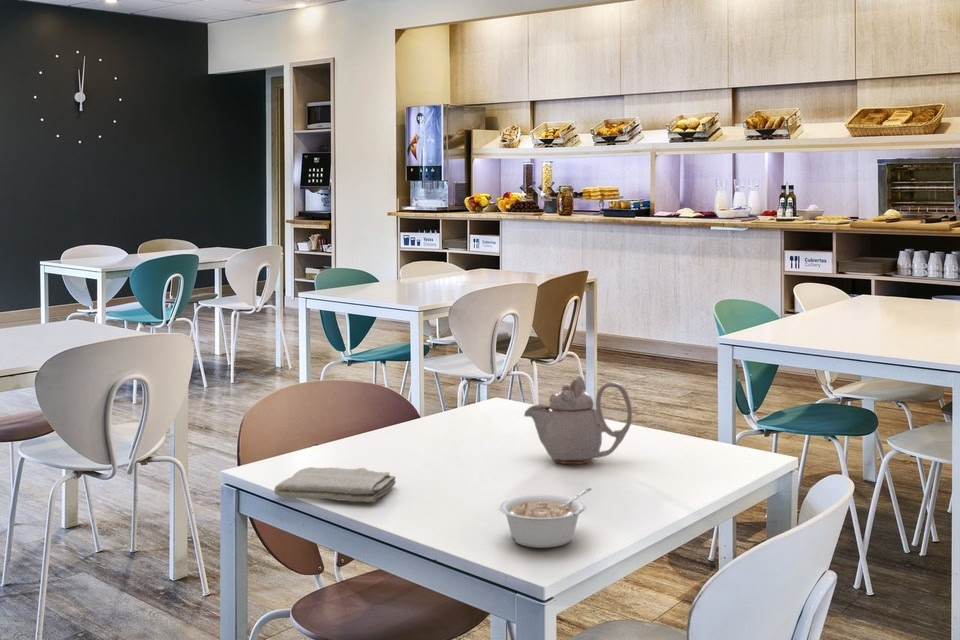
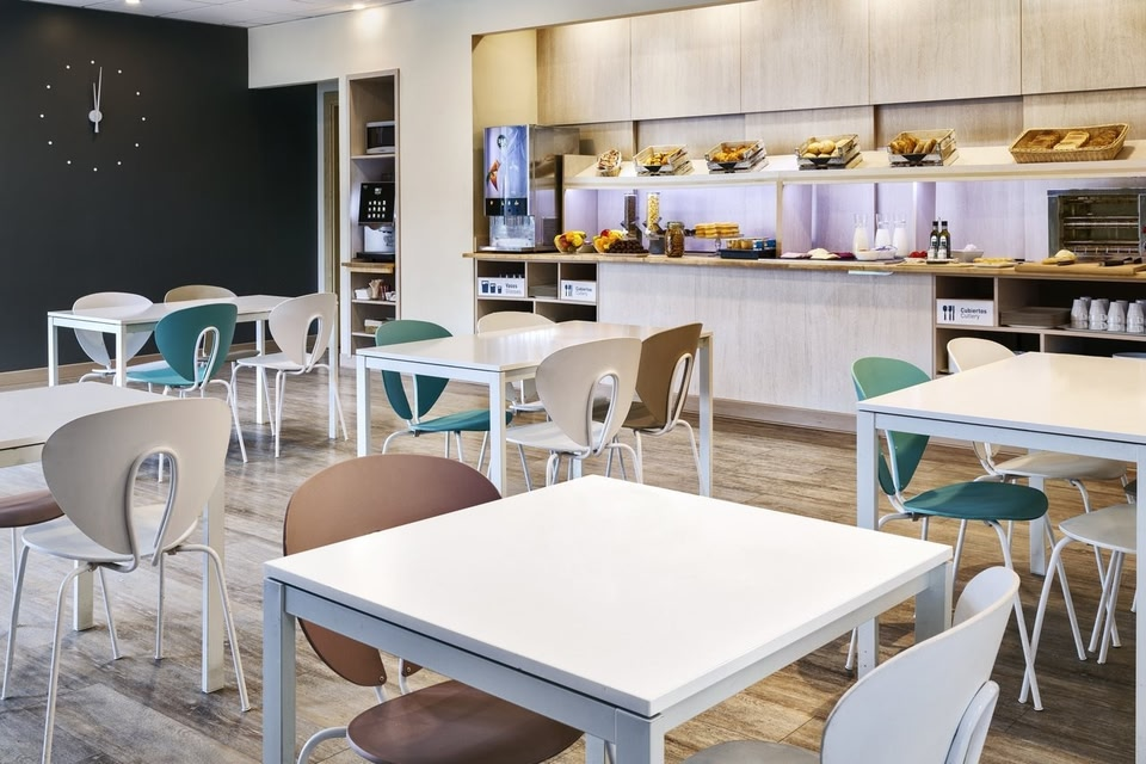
- washcloth [273,466,397,503]
- legume [498,487,592,549]
- teapot [523,375,633,465]
